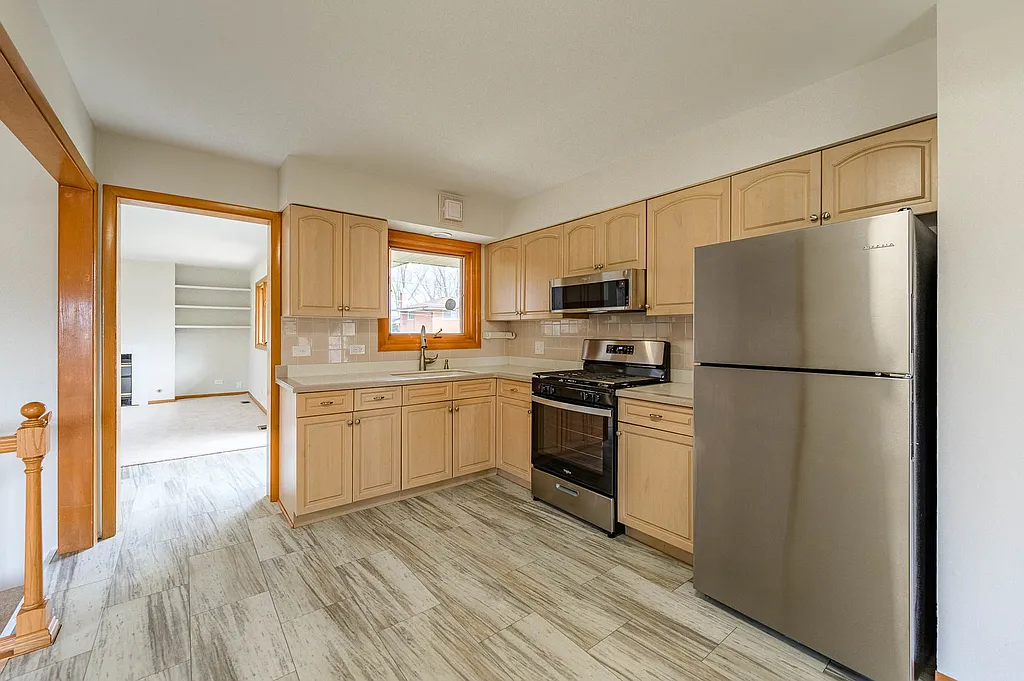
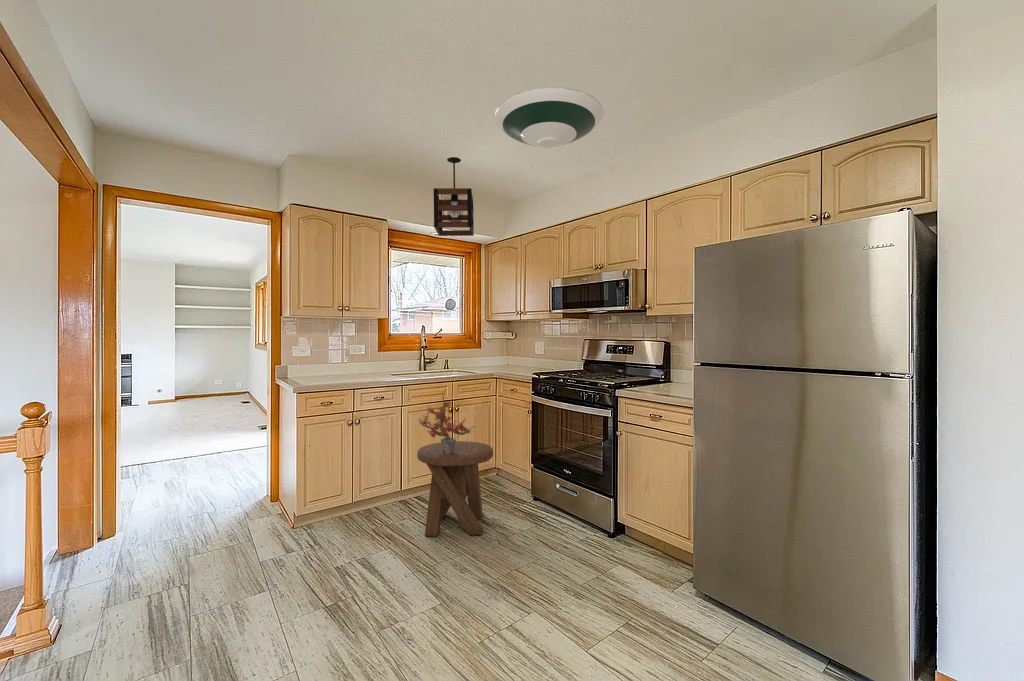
+ pendant light [433,156,475,237]
+ potted plant [417,391,478,454]
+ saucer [494,86,605,149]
+ music stool [416,440,494,537]
